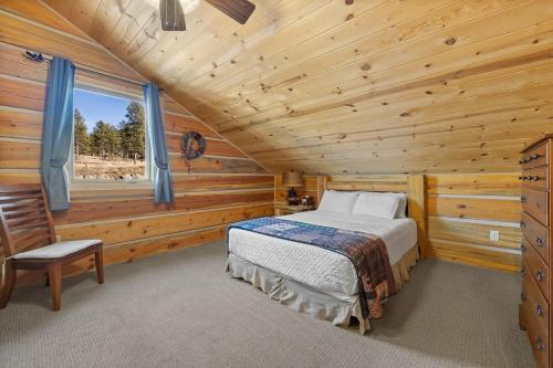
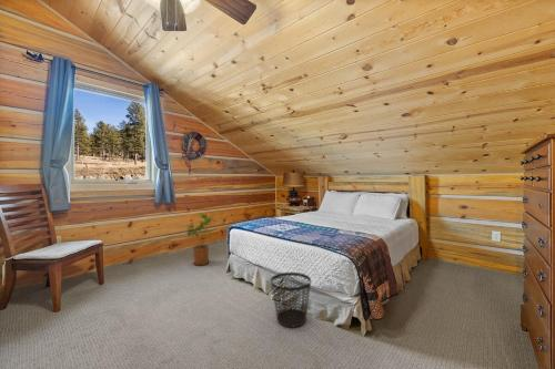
+ wastebasket [270,271,312,329]
+ house plant [186,213,218,267]
